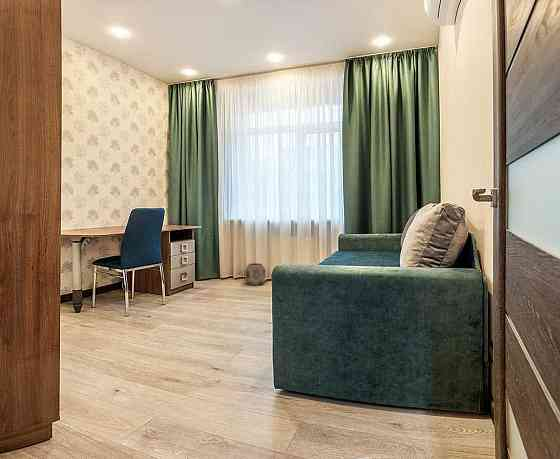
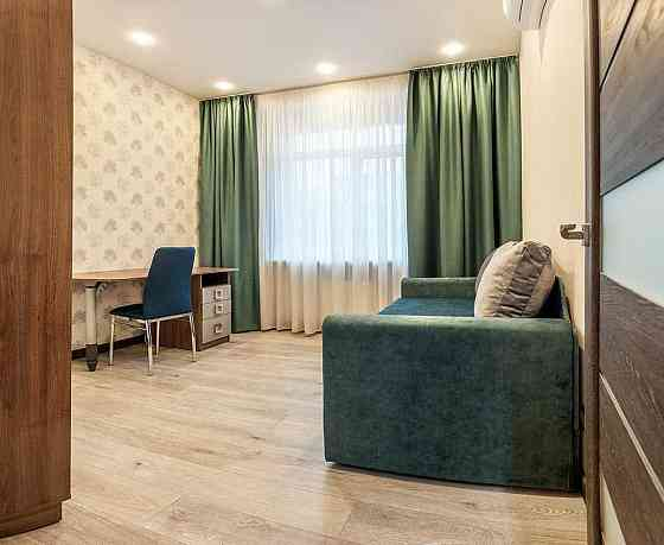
- planter [244,262,266,286]
